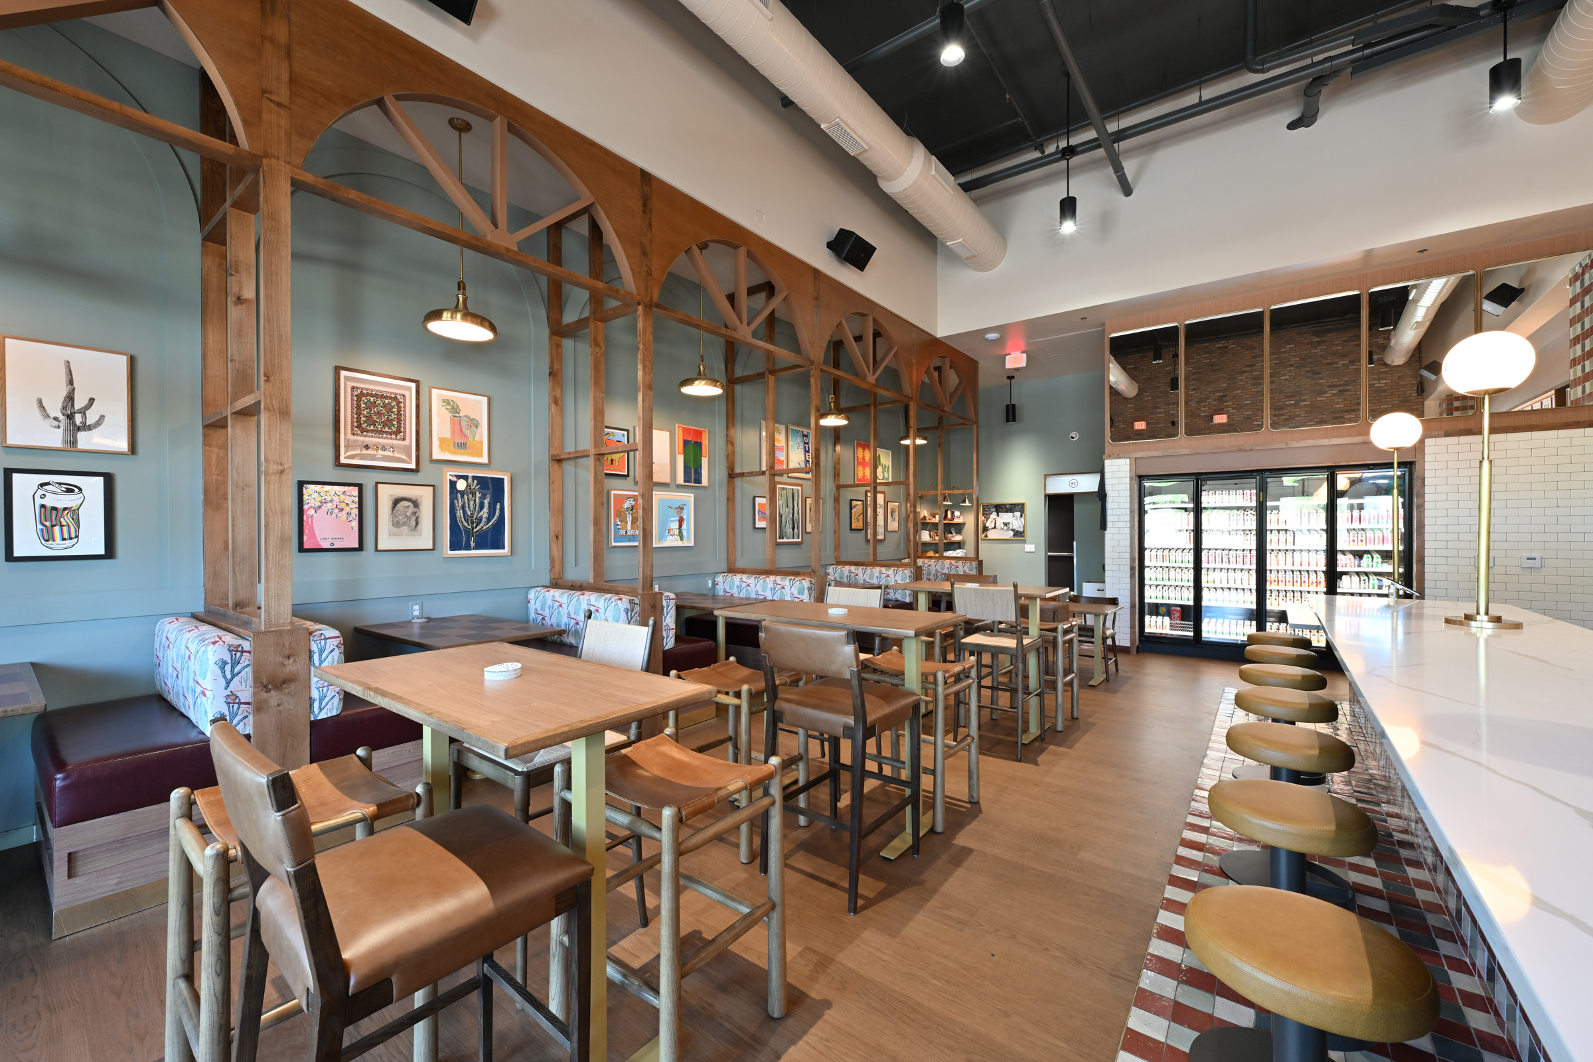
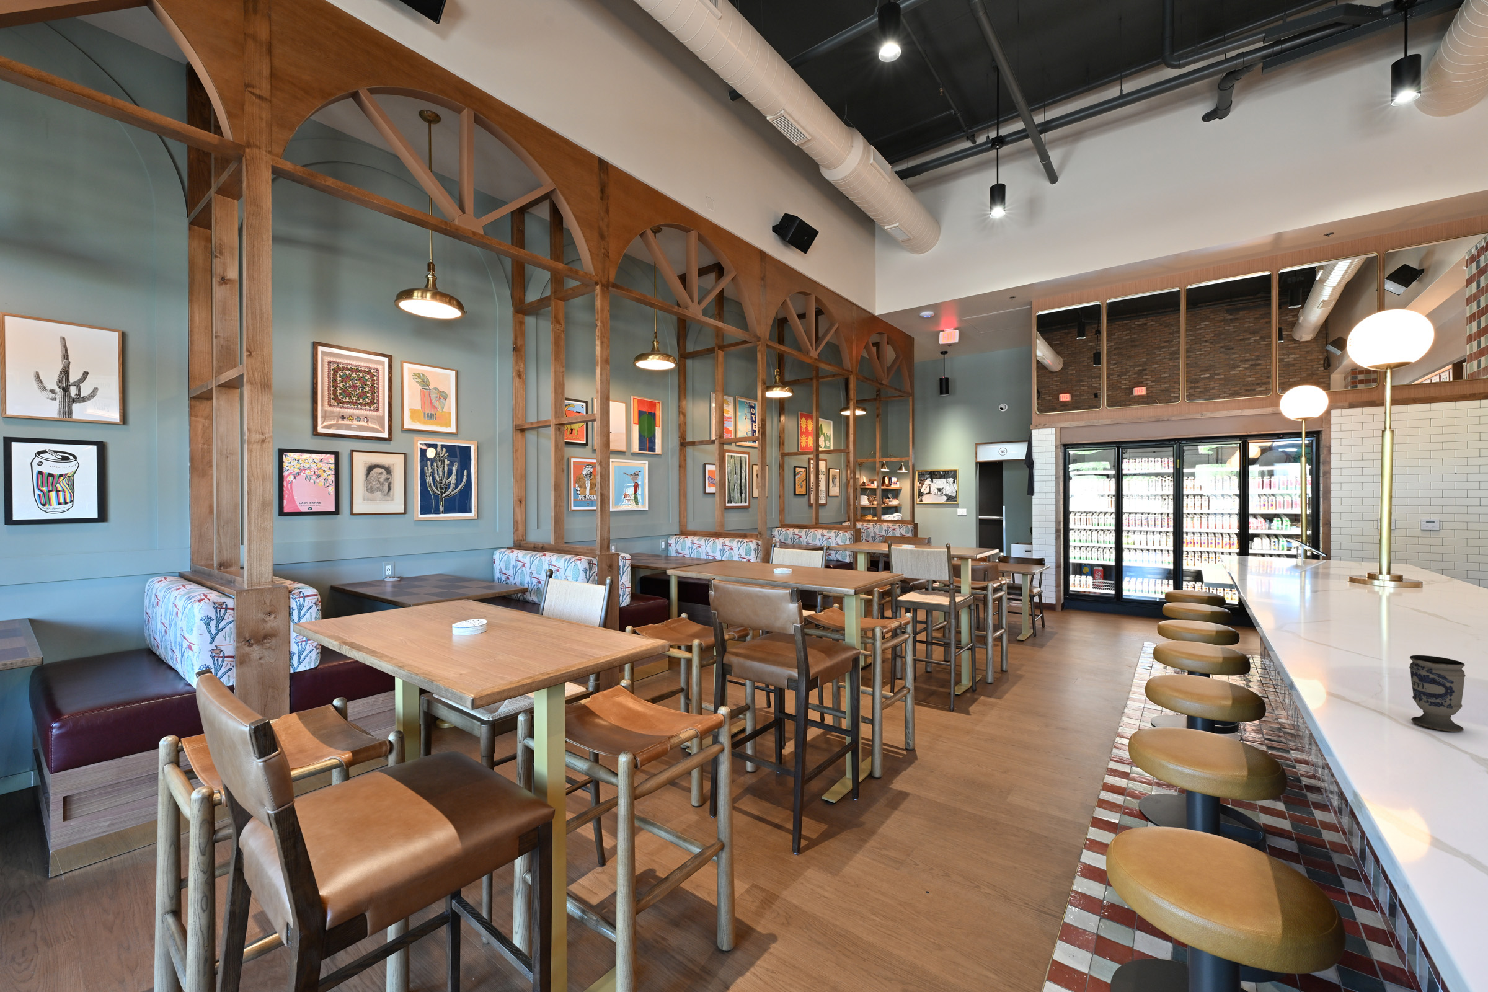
+ cup [1408,654,1466,732]
